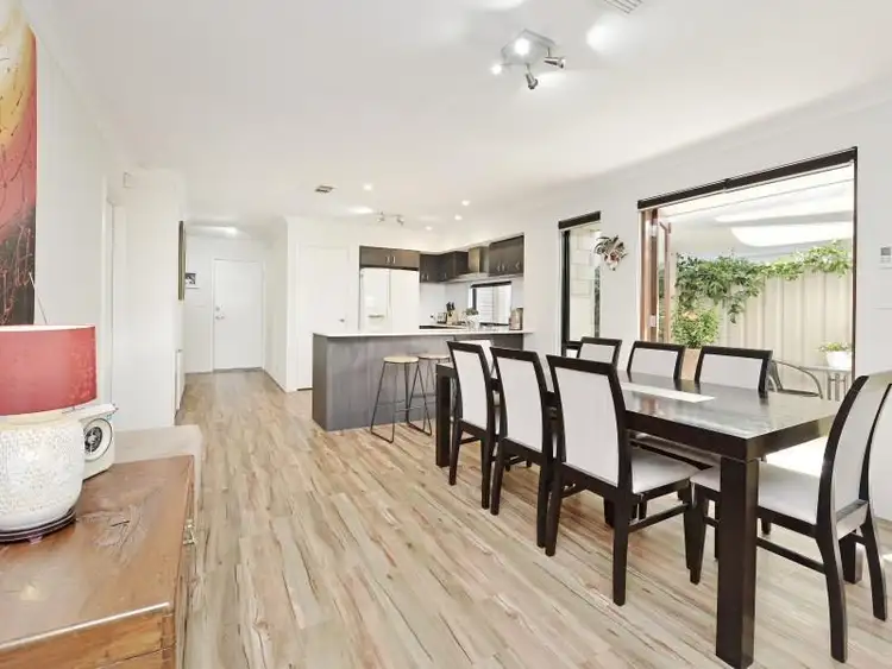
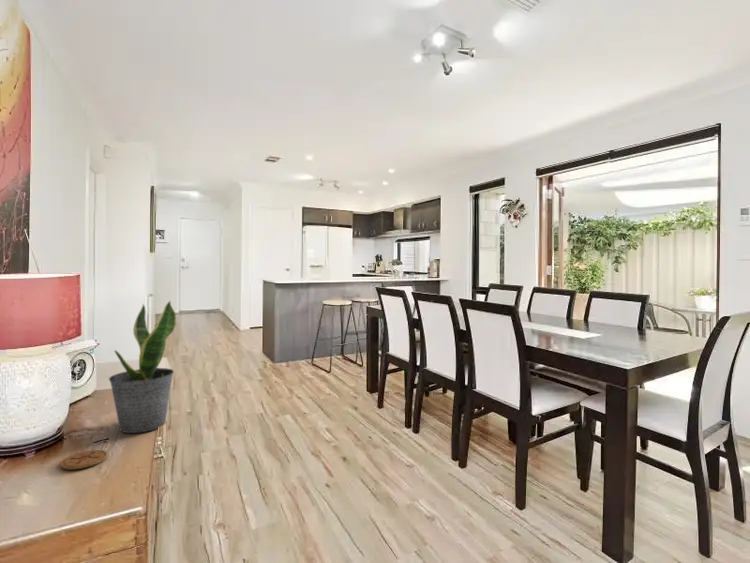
+ potted plant [108,300,177,434]
+ coaster [59,449,108,471]
